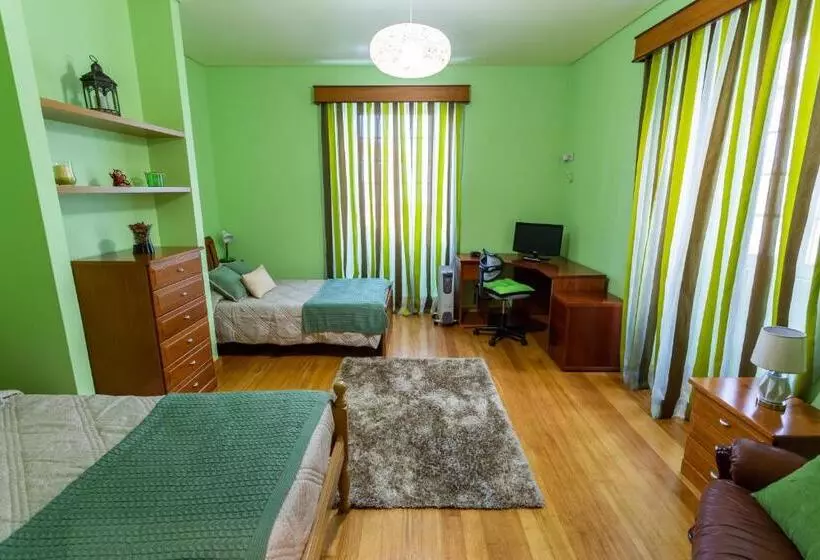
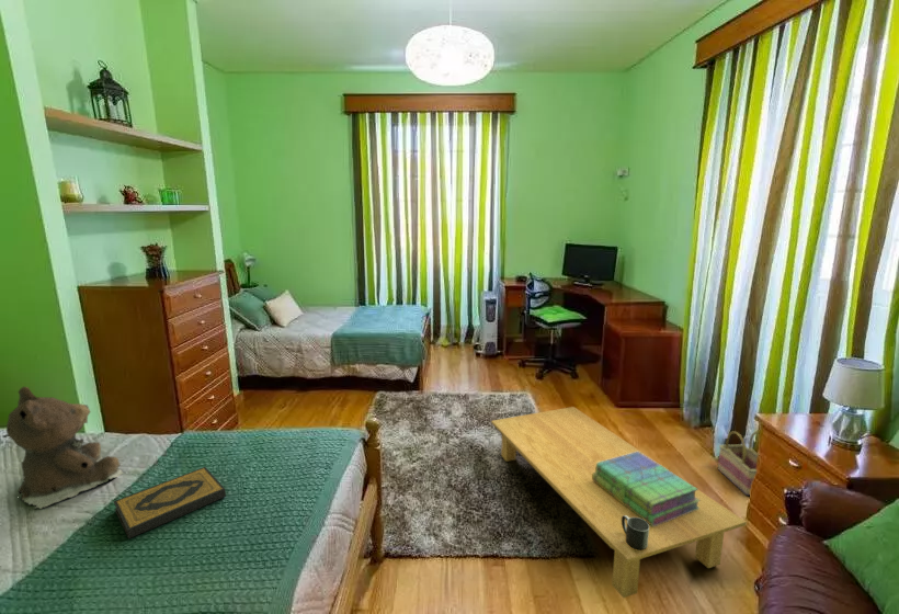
+ stack of books [592,452,701,526]
+ coffee table [490,406,748,599]
+ basket [717,430,759,497]
+ teddy bear [5,386,125,510]
+ mug [622,515,649,550]
+ hardback book [113,466,227,539]
